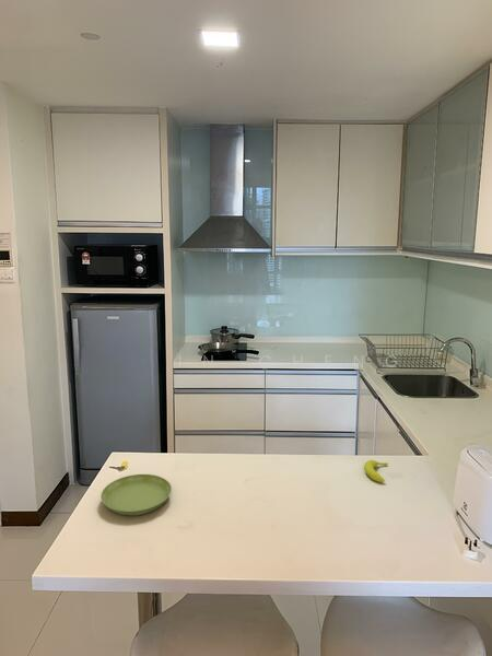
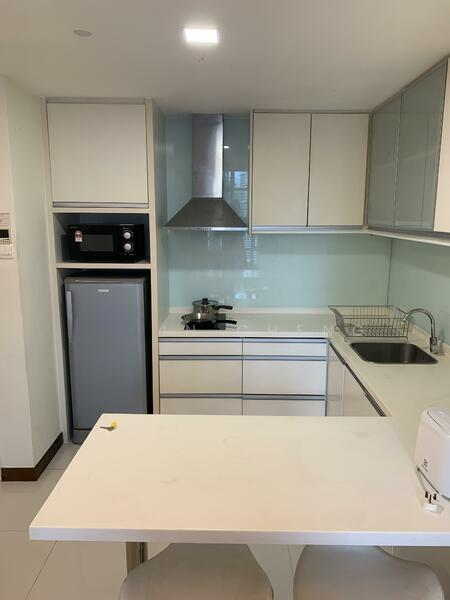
- banana [363,459,389,483]
- saucer [99,473,173,516]
